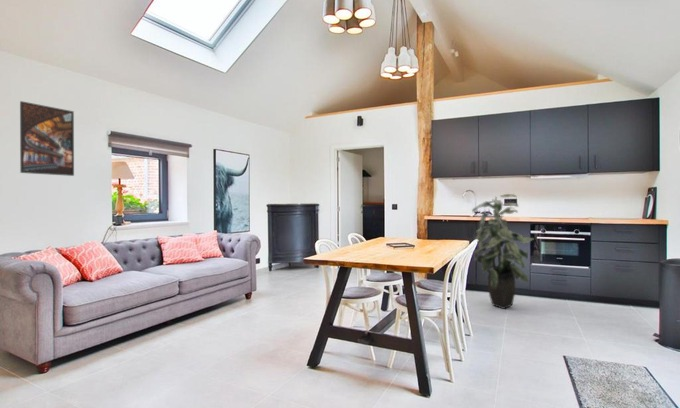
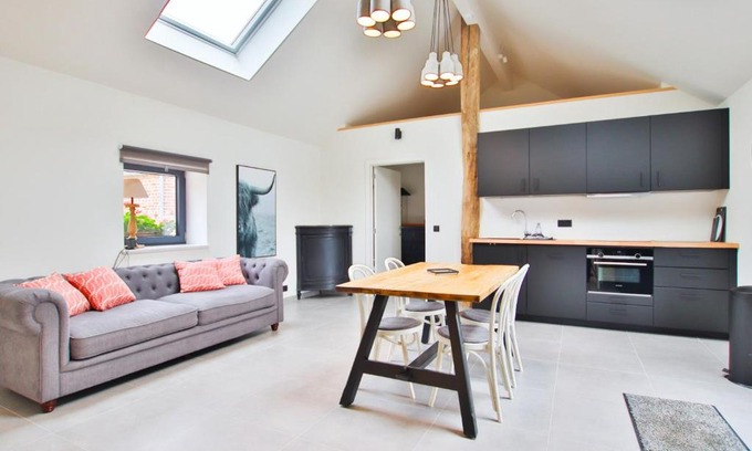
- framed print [19,100,75,177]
- indoor plant [471,193,535,310]
